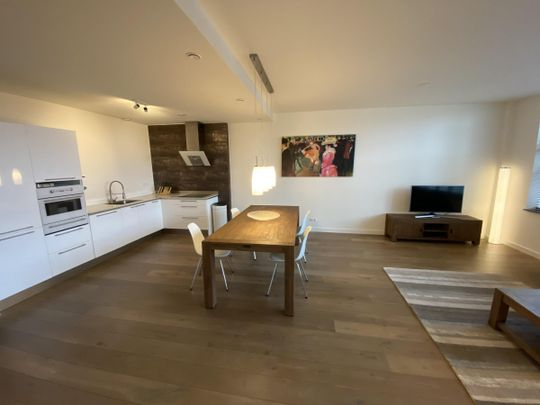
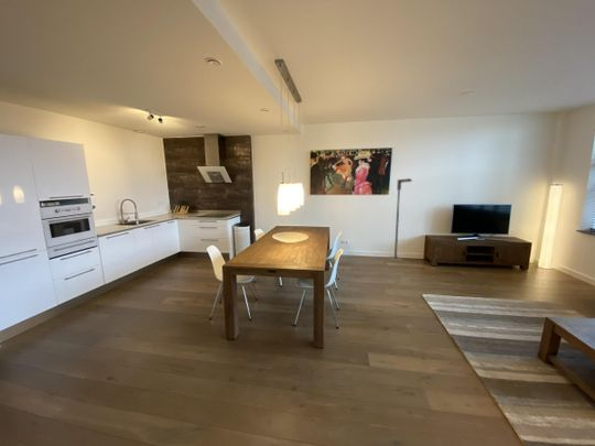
+ floor lamp [388,177,413,261]
